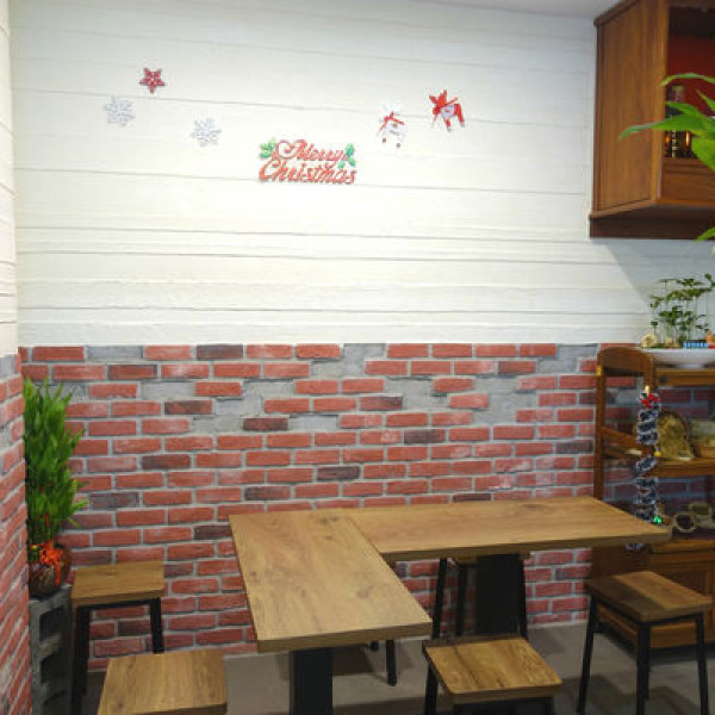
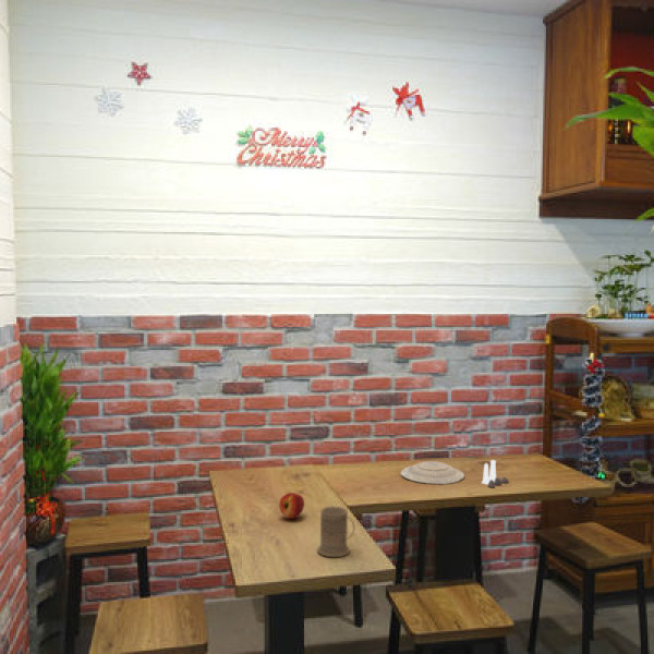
+ salt and pepper shaker set [481,459,510,489]
+ plate [400,460,465,485]
+ mug [316,506,356,558]
+ apple [278,492,305,520]
